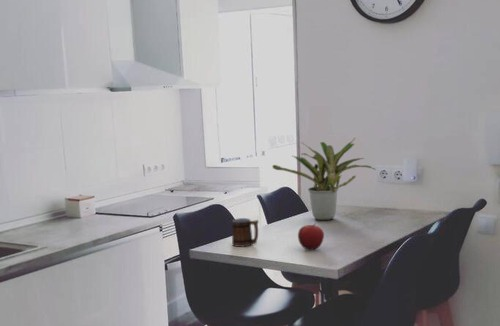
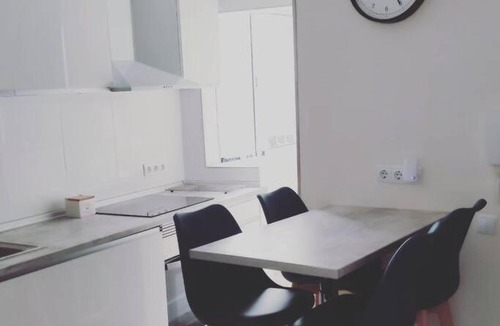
- mug [231,217,260,248]
- potted plant [271,137,377,221]
- fruit [297,223,325,251]
